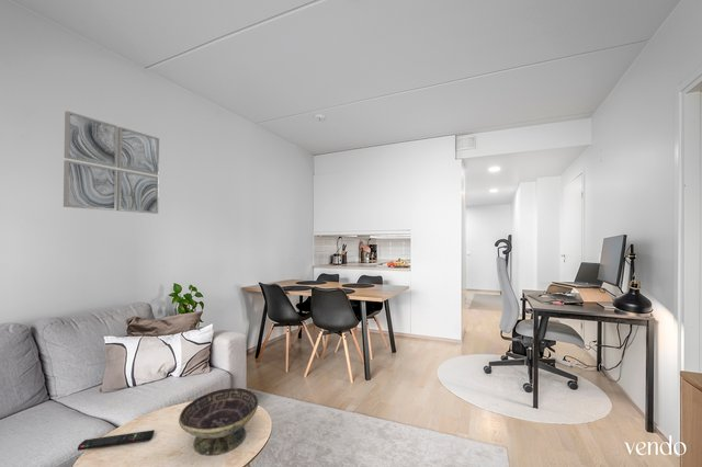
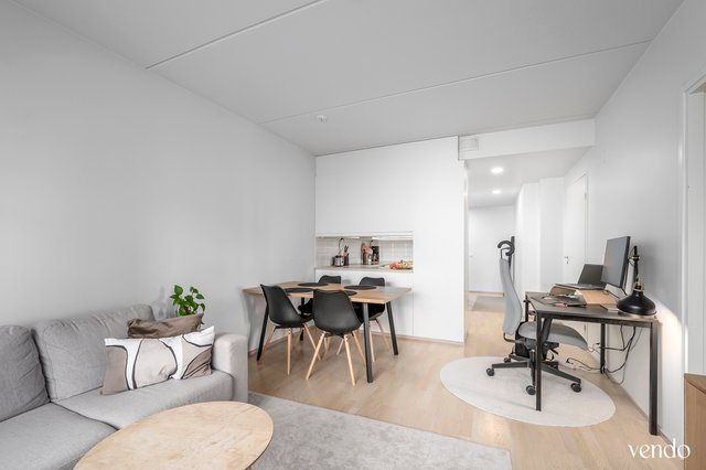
- decorative bowl [178,387,259,457]
- remote control [77,429,156,452]
- wall art [63,110,160,215]
